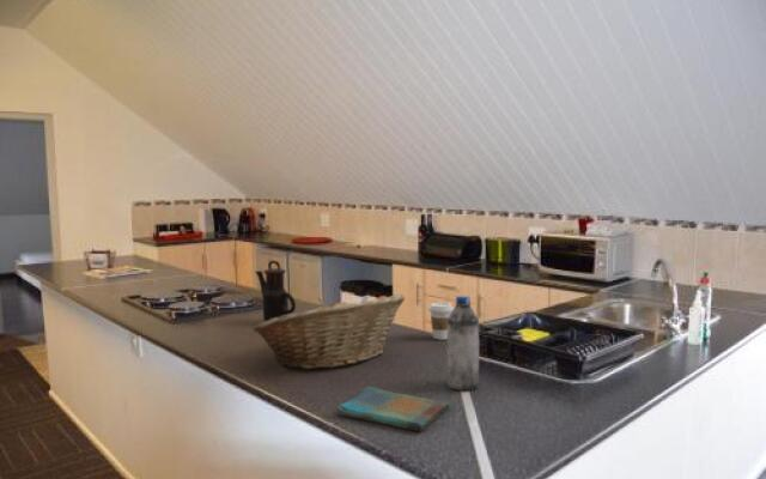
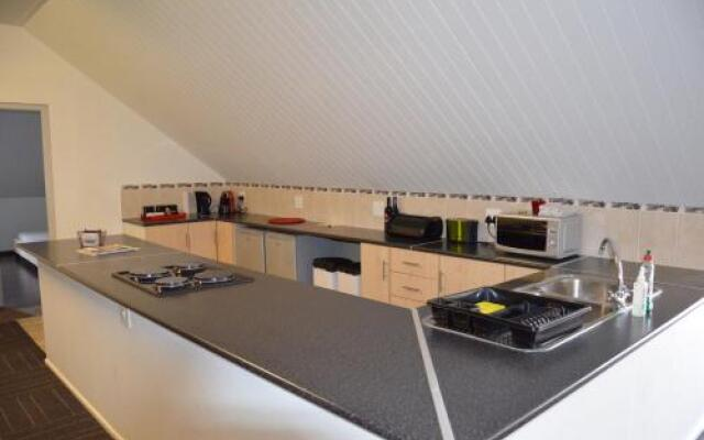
- teapot [254,259,297,322]
- water bottle [445,295,480,392]
- coffee cup [427,302,455,341]
- fruit basket [253,293,406,370]
- dish towel [335,386,450,432]
